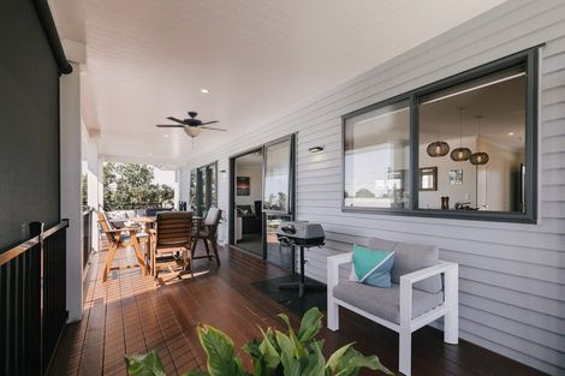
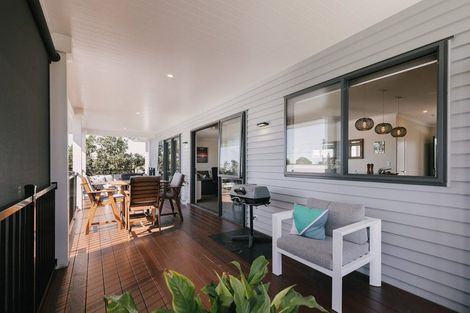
- ceiling fan [155,111,228,149]
